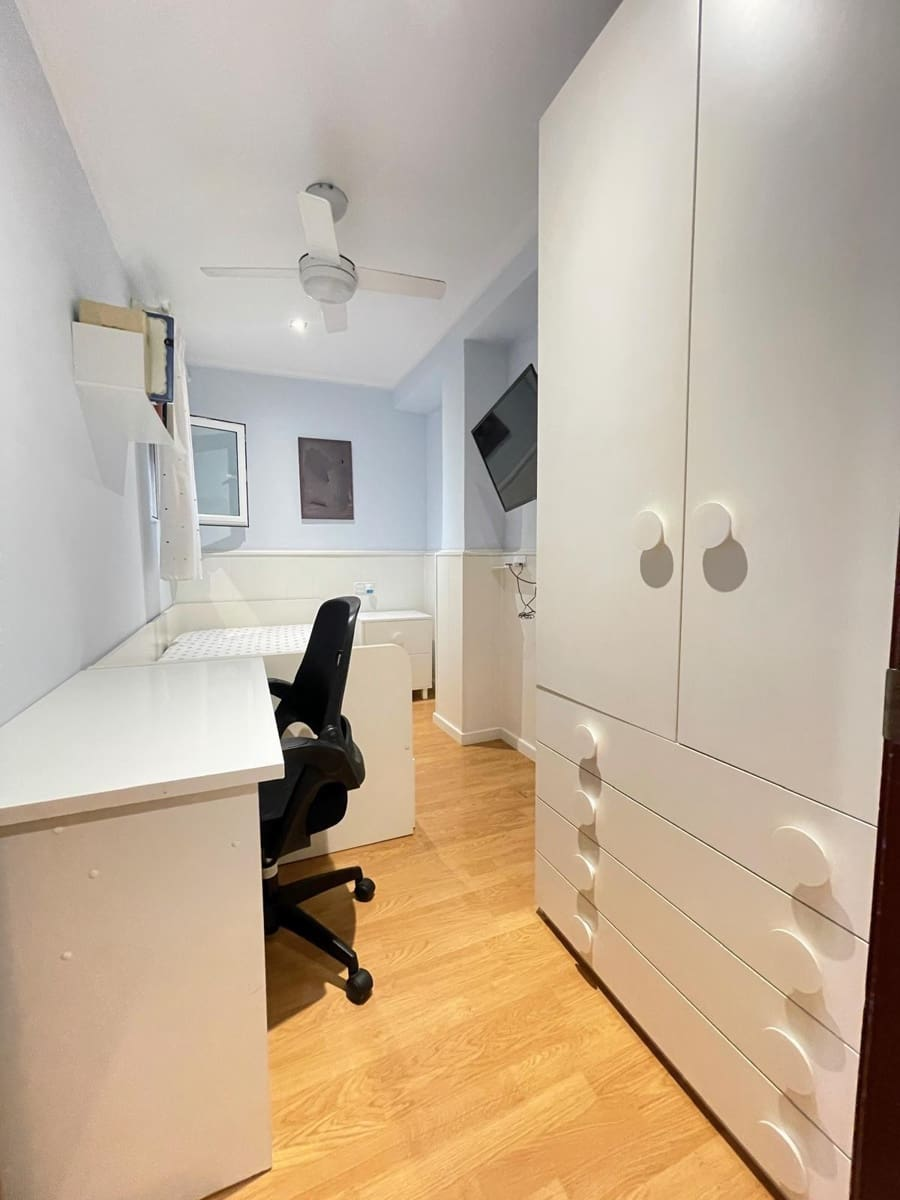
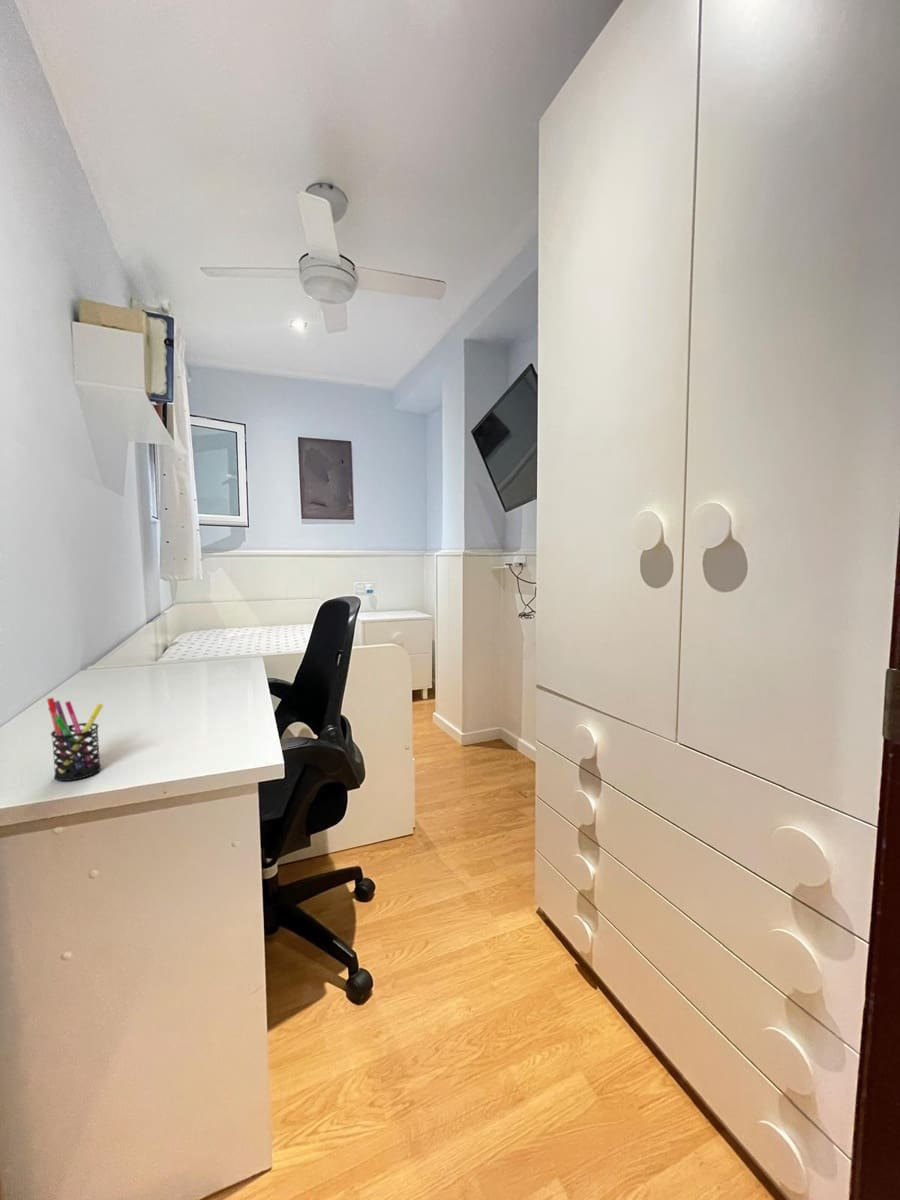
+ pen holder [46,697,104,782]
